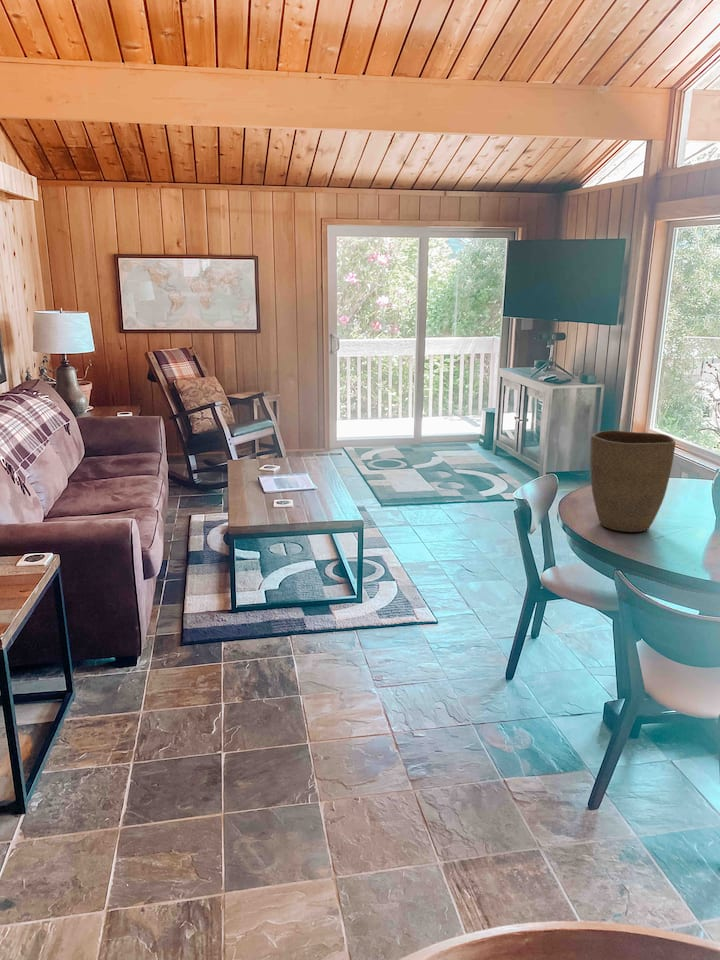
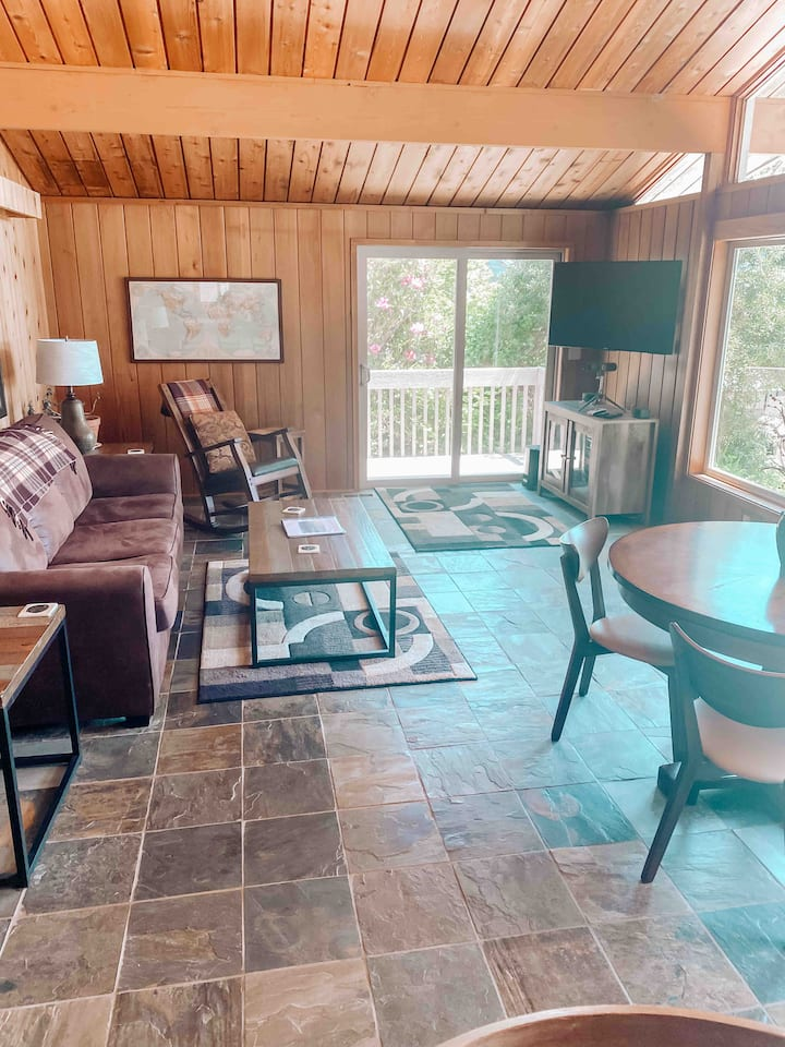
- vase [589,429,677,533]
